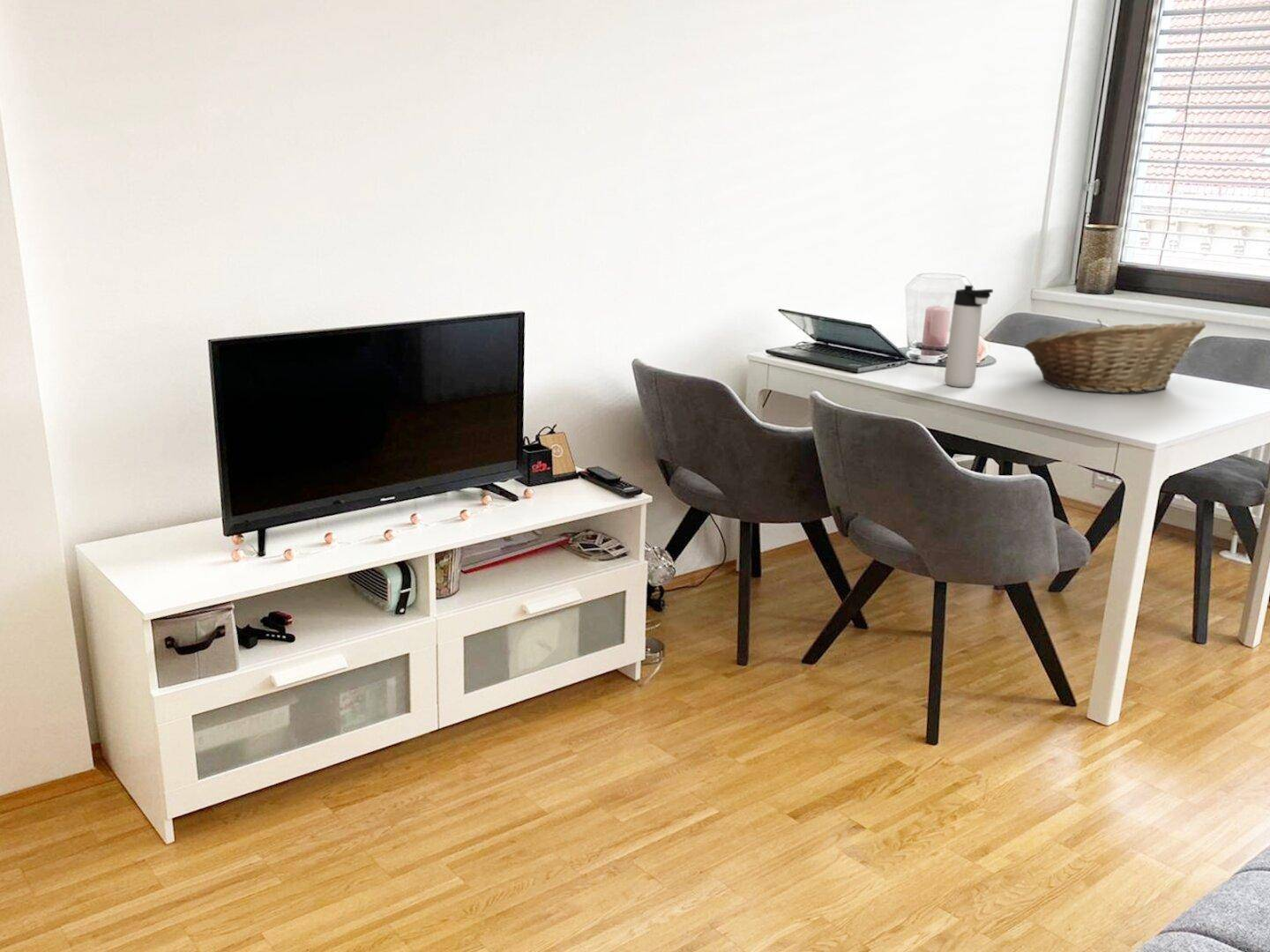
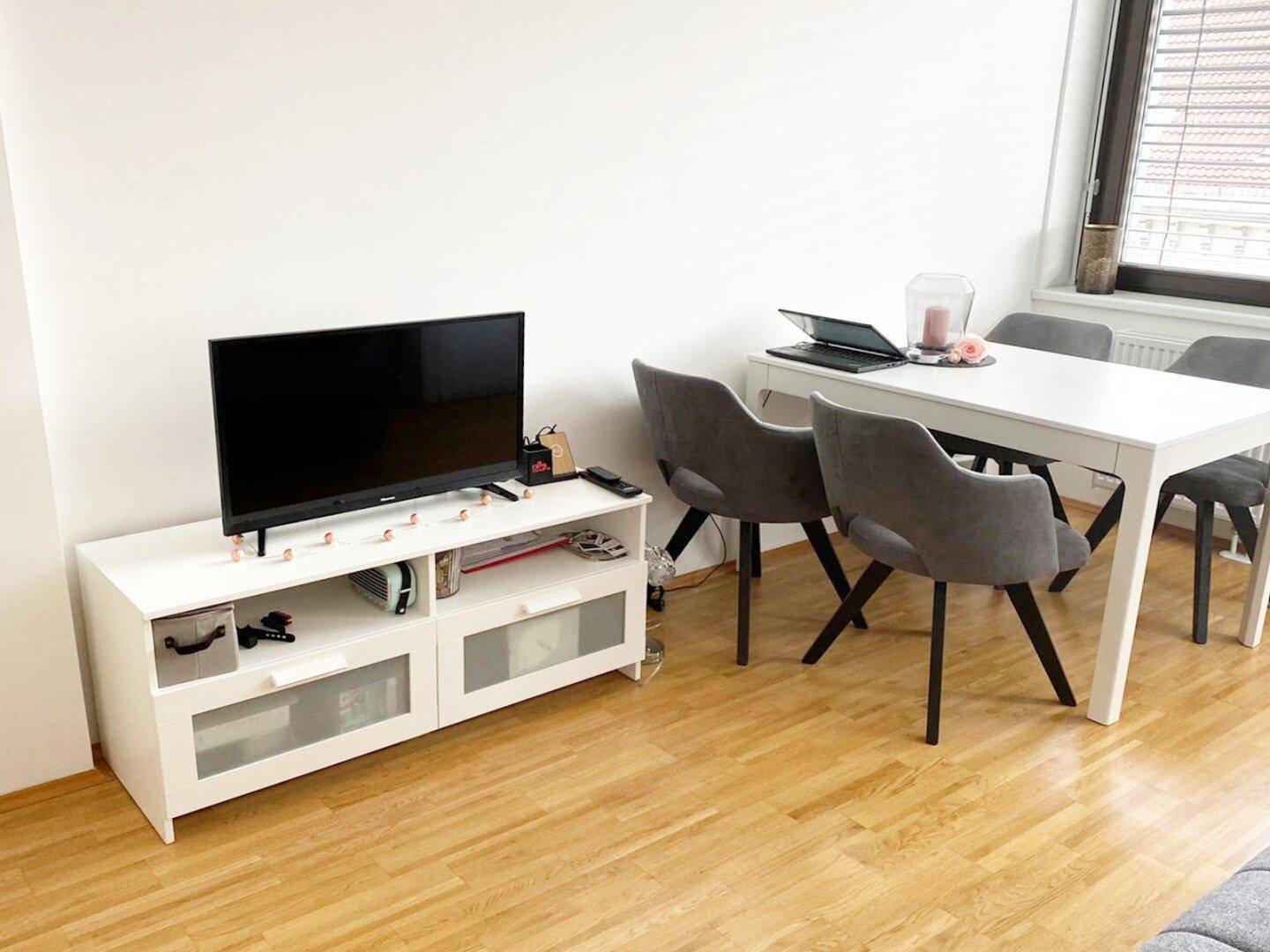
- fruit basket [1023,318,1207,394]
- thermos bottle [944,284,994,388]
